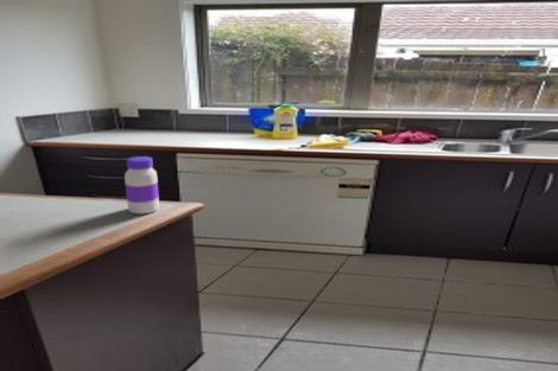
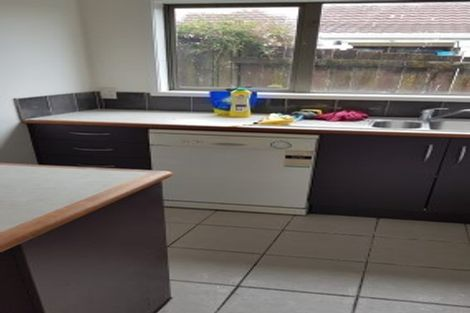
- jar [123,155,160,216]
